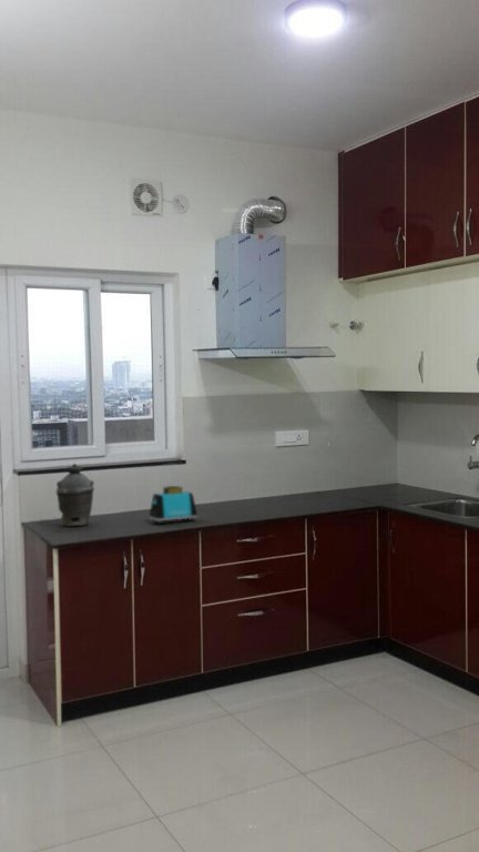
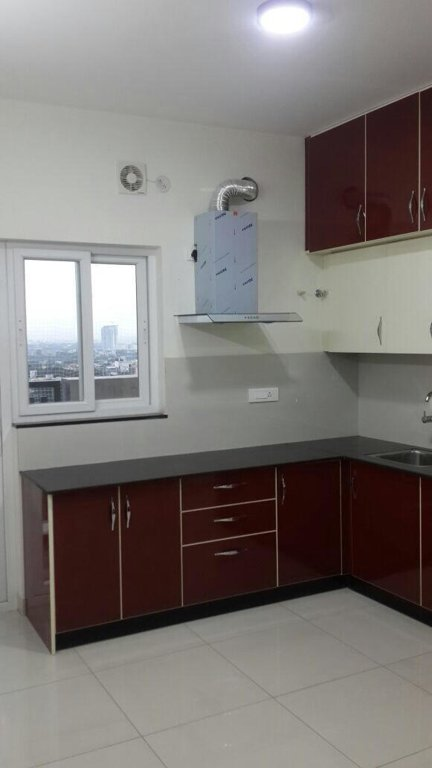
- kettle [55,463,95,528]
- toaster [149,485,198,525]
